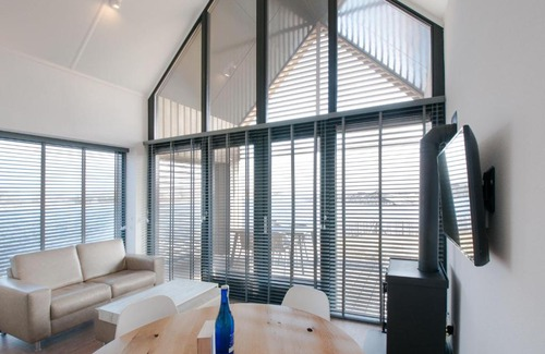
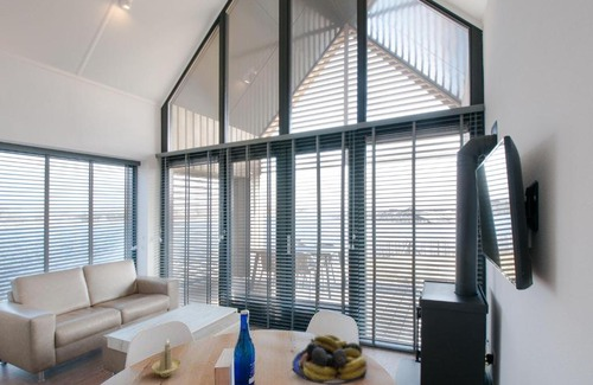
+ candle holder [151,339,181,378]
+ fruit bowl [292,334,368,385]
